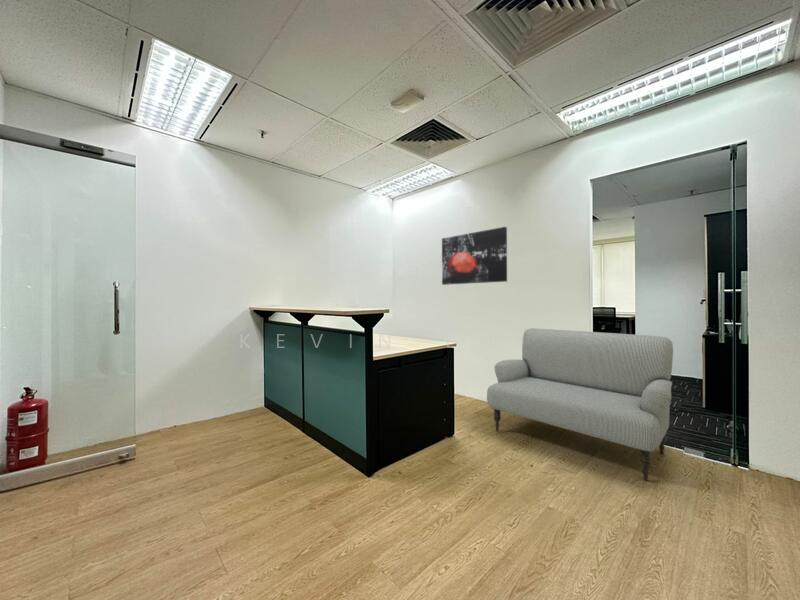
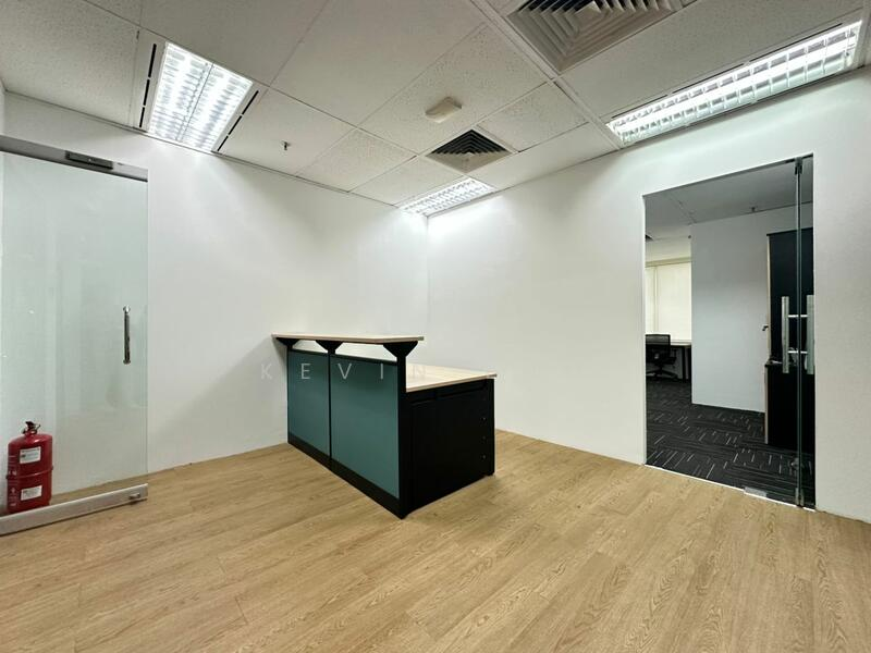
- wall art [441,226,508,286]
- sofa [486,327,674,482]
